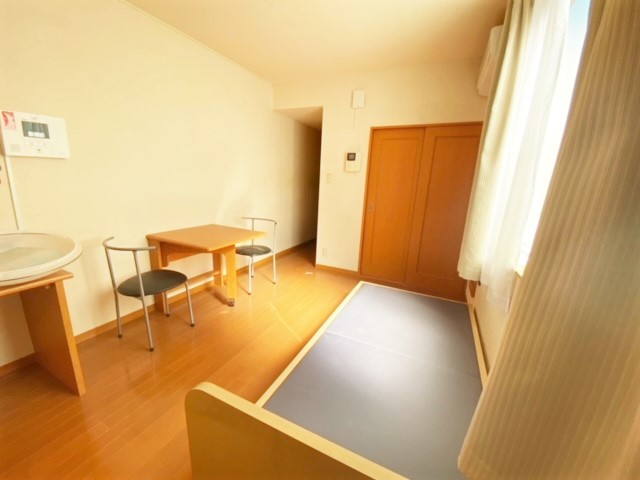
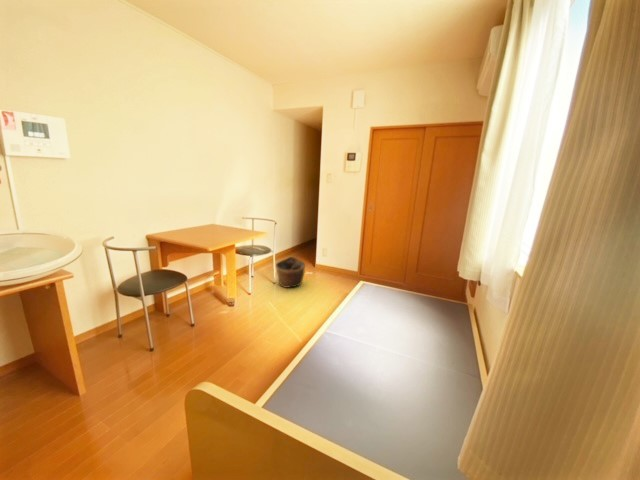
+ basket [275,256,307,289]
